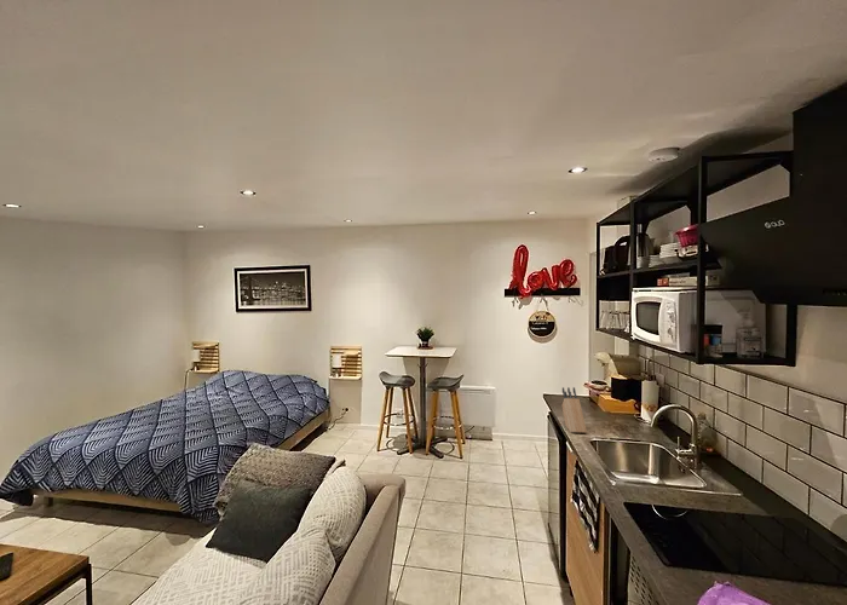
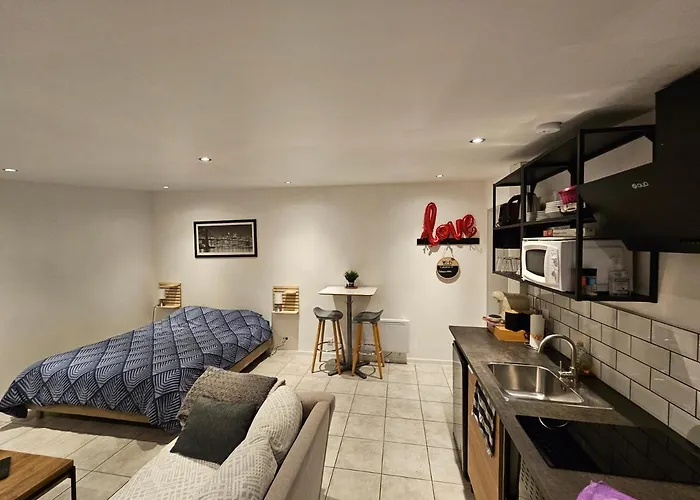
- knife block [561,386,588,434]
